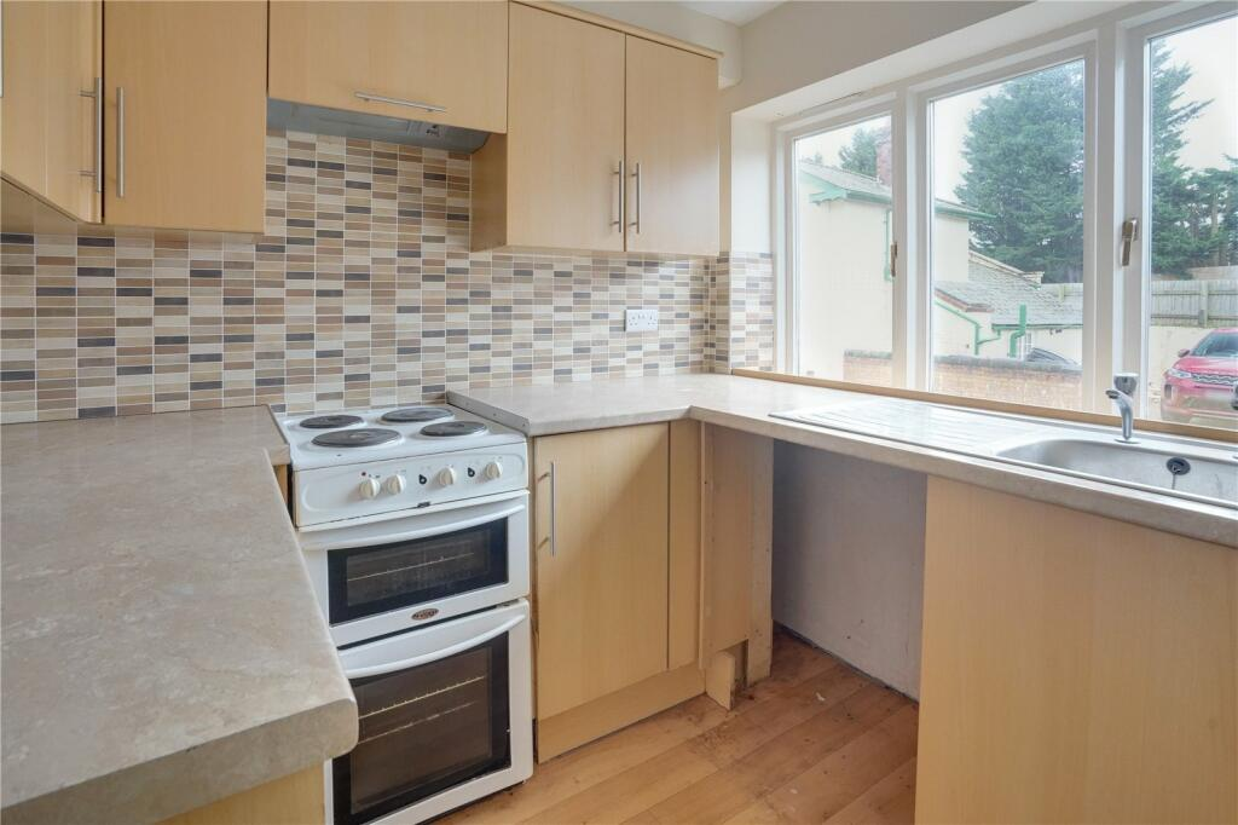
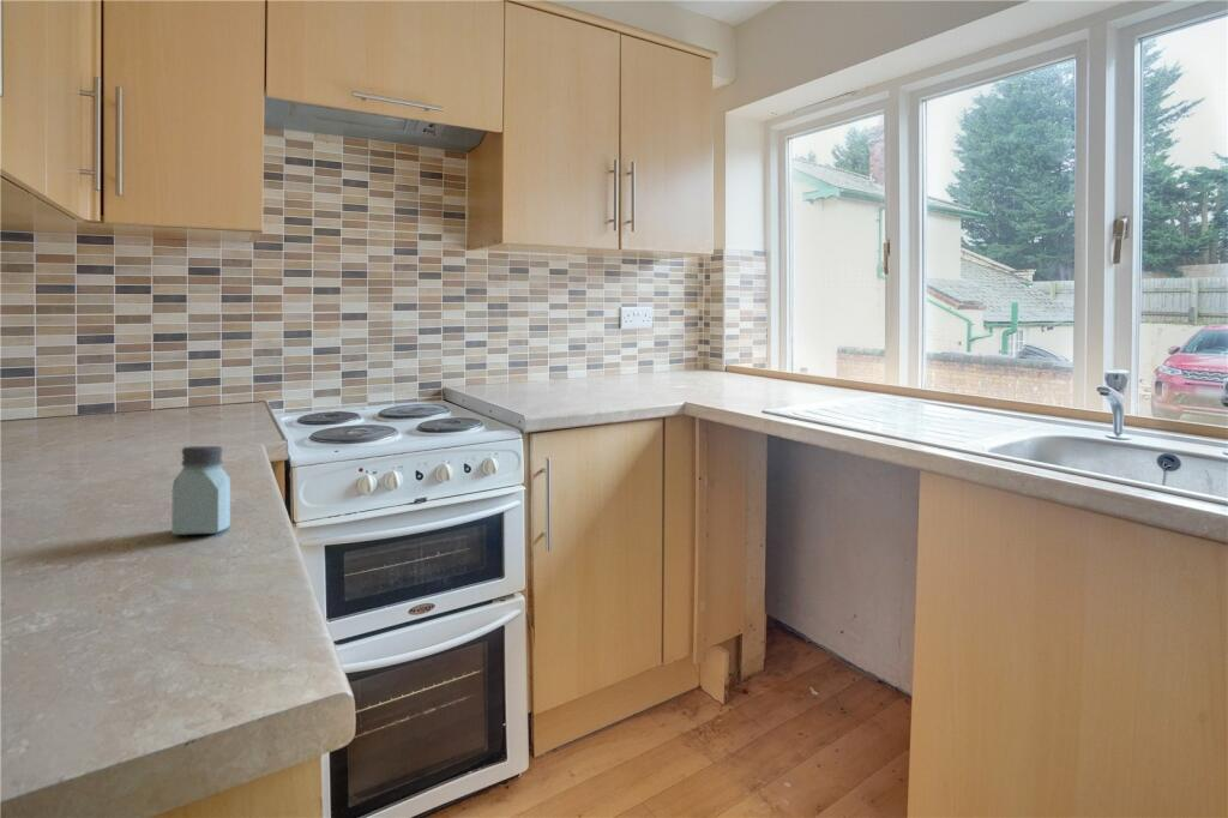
+ saltshaker [170,445,231,536]
